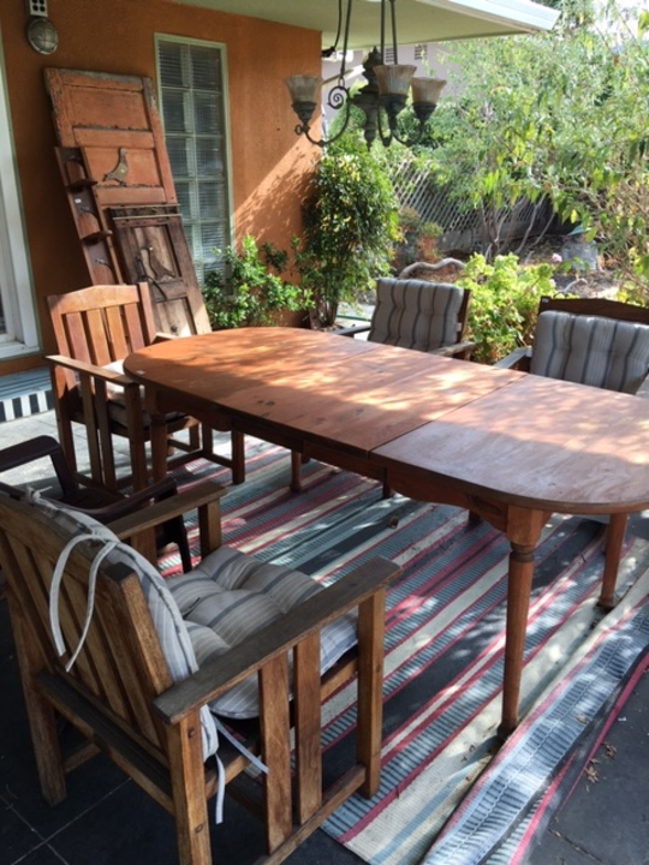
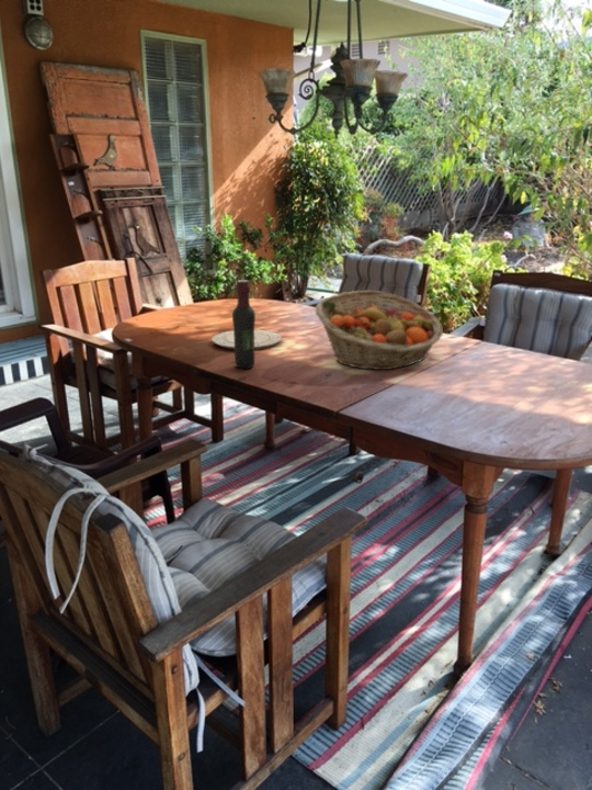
+ fruit basket [315,290,444,371]
+ plate [210,328,283,350]
+ wine bottle [231,279,257,370]
